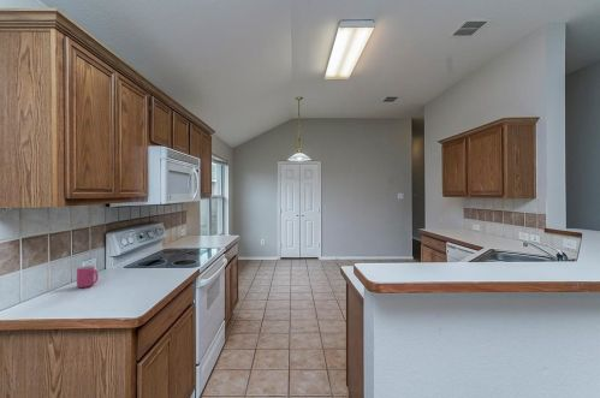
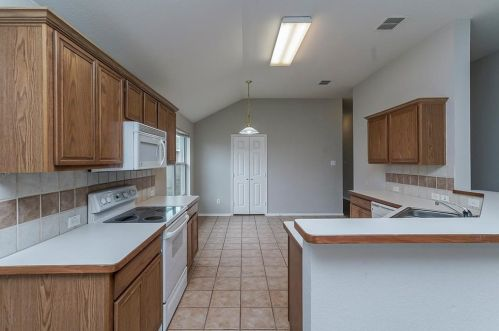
- mug [76,265,100,289]
